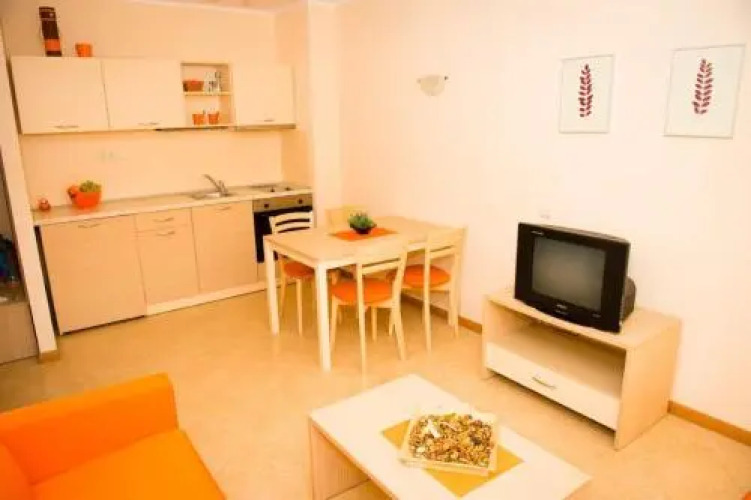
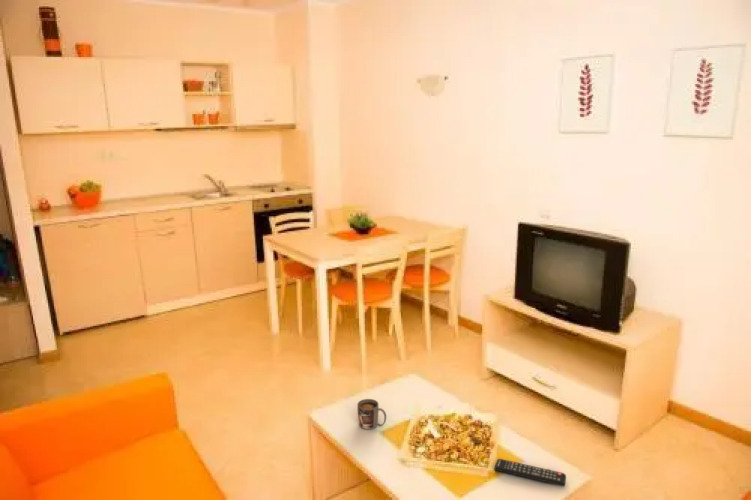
+ mug [356,398,387,431]
+ remote control [493,458,567,487]
